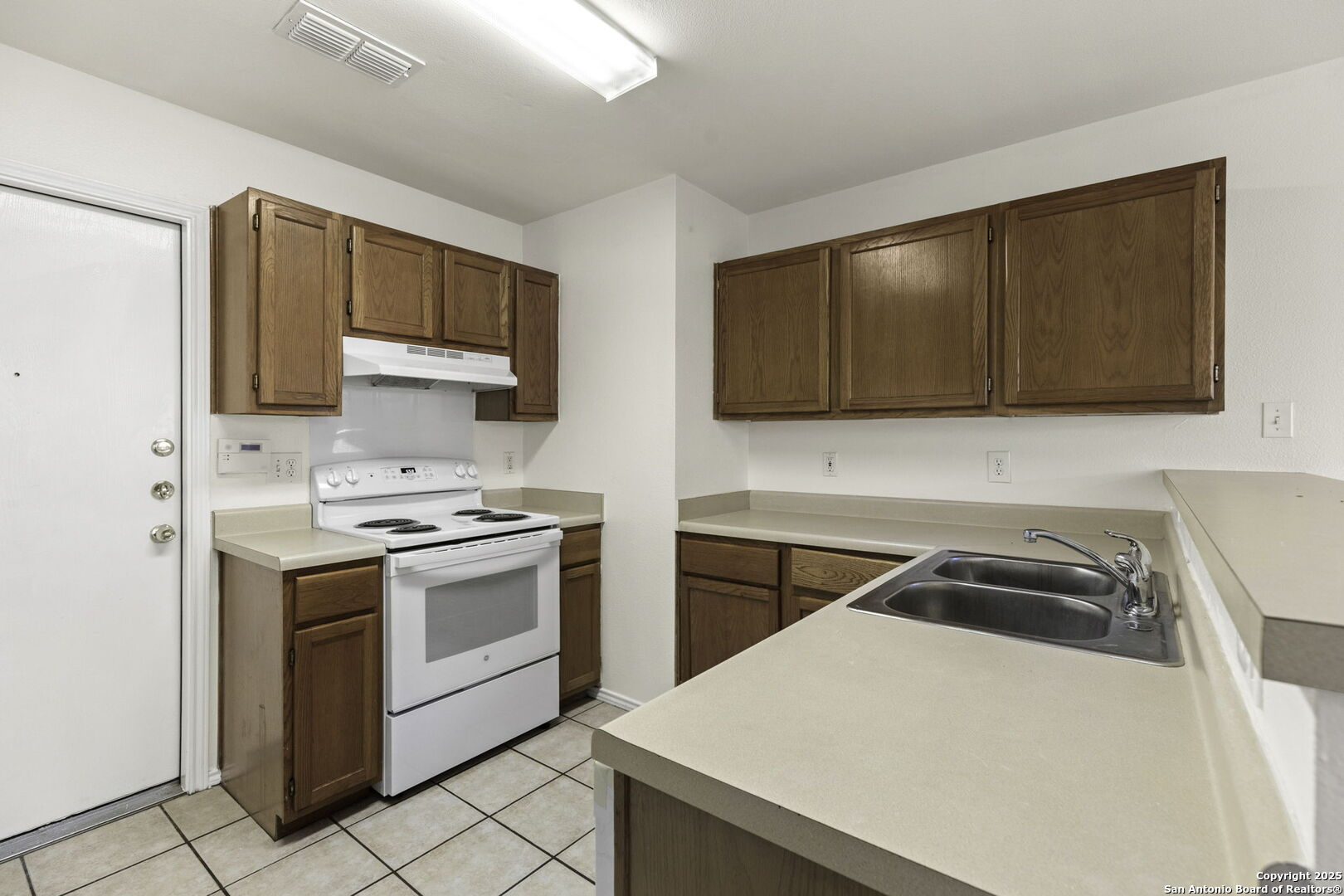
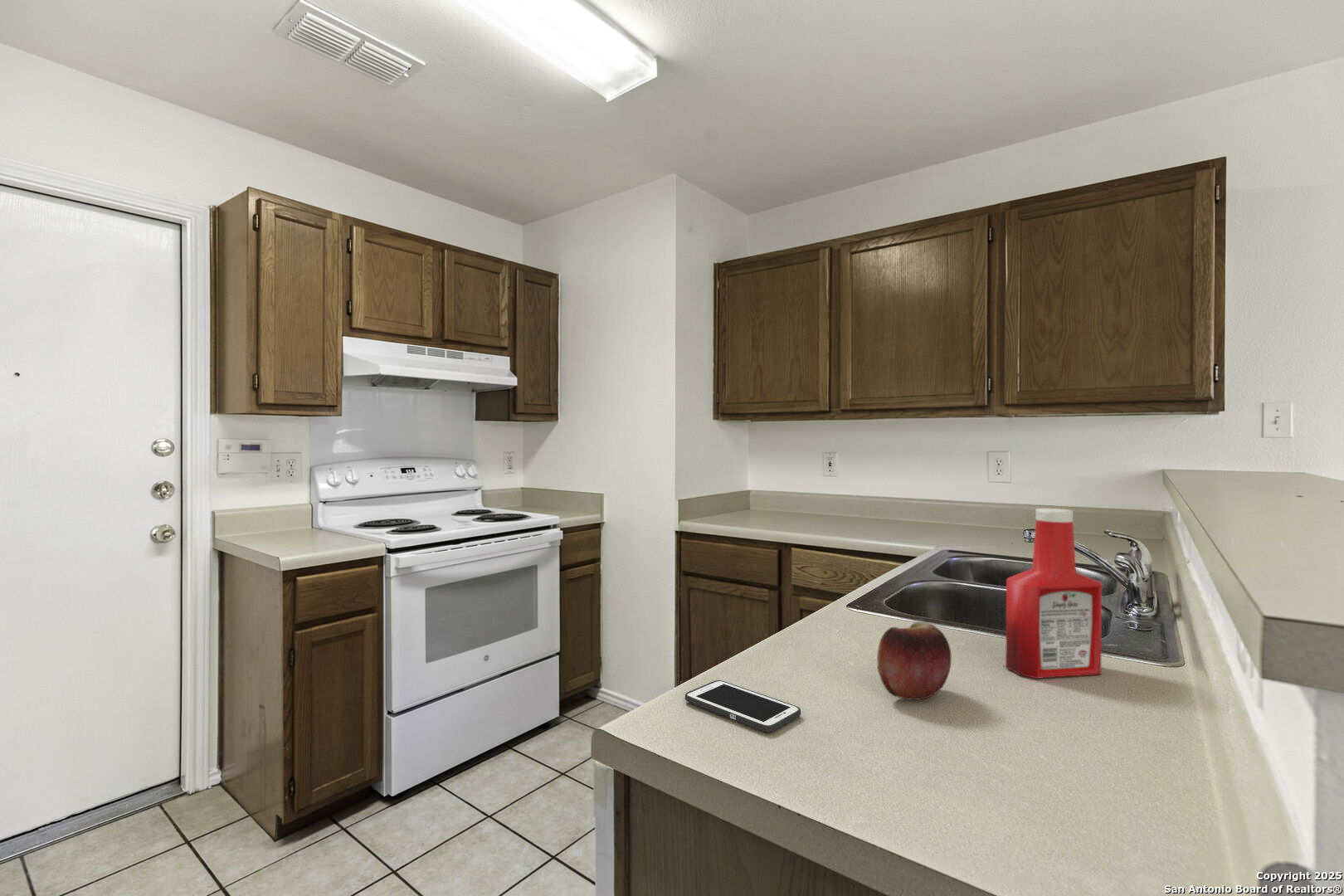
+ cell phone [684,679,801,733]
+ apple [876,621,952,701]
+ soap bottle [1005,508,1103,679]
